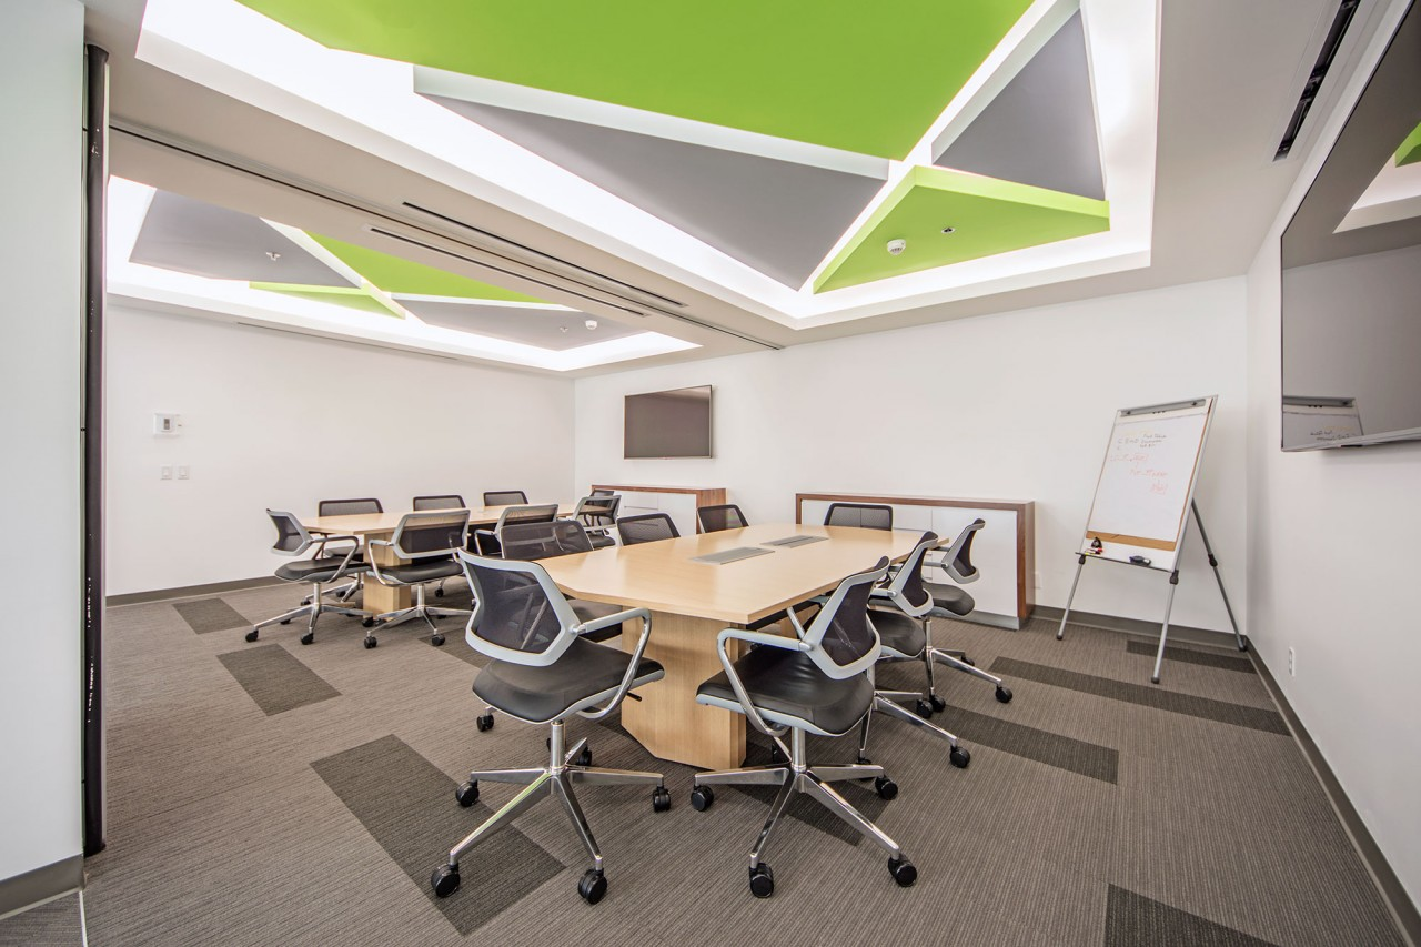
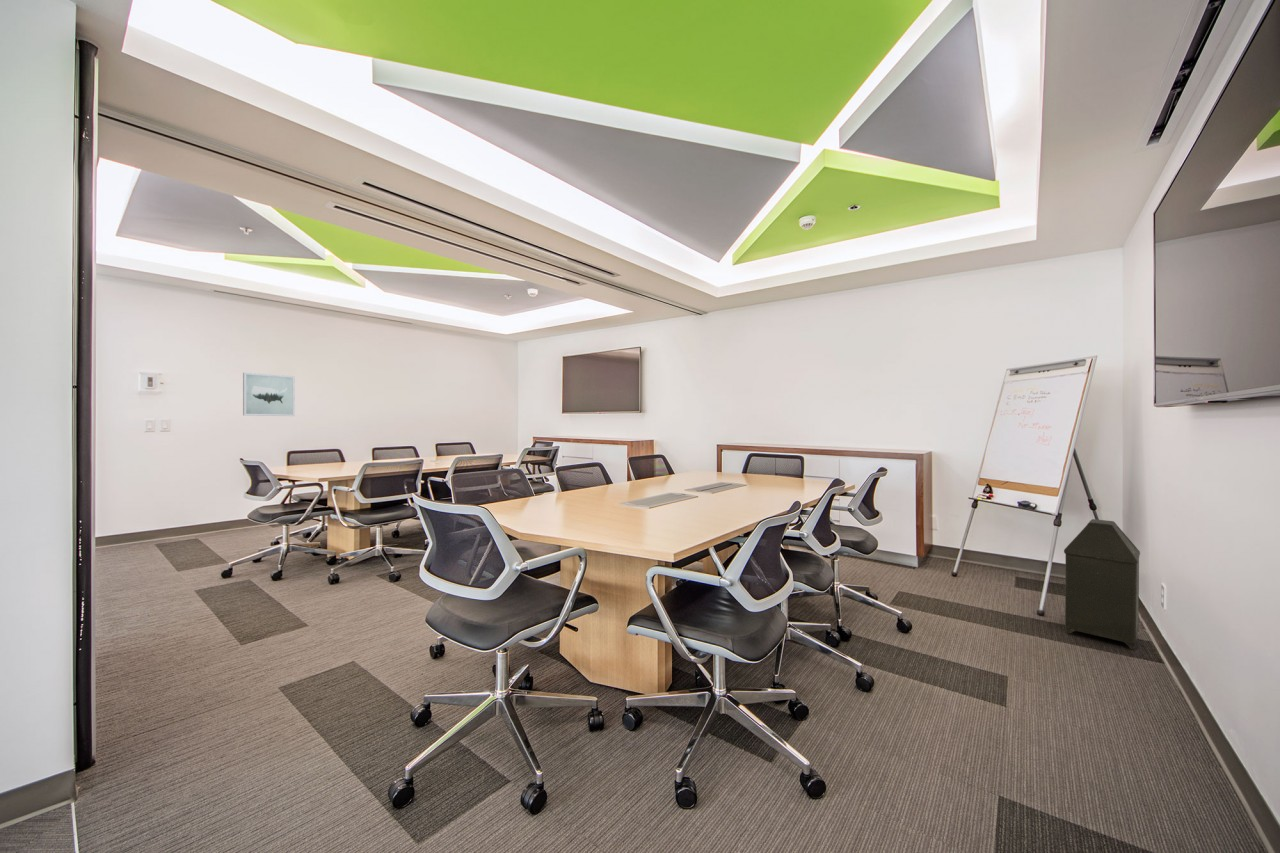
+ wall art [242,372,296,417]
+ trash can [1063,518,1141,650]
